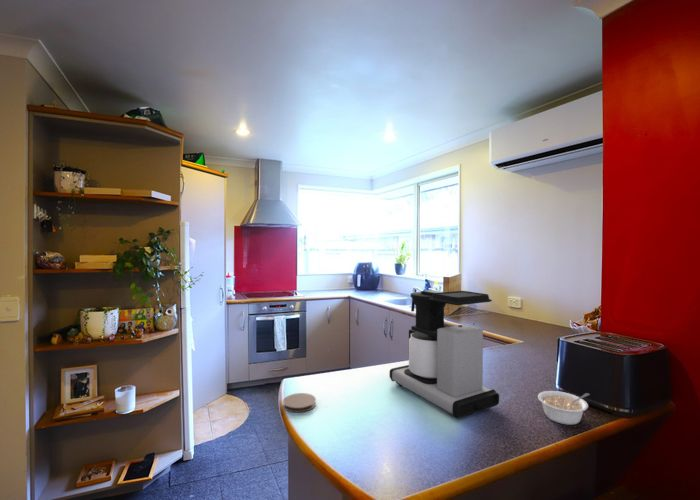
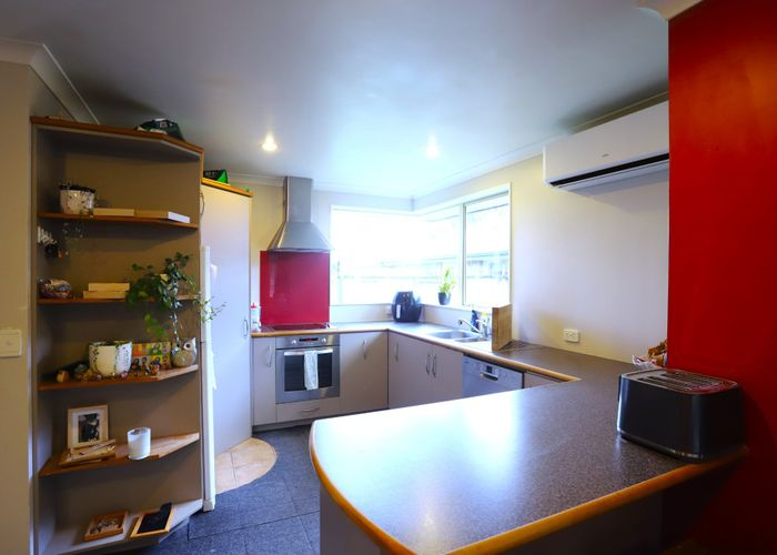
- coffee maker [389,289,500,419]
- coaster [282,392,317,413]
- legume [537,390,591,426]
